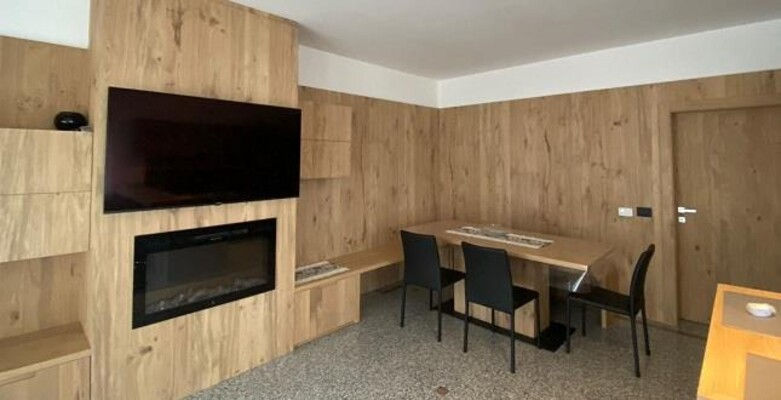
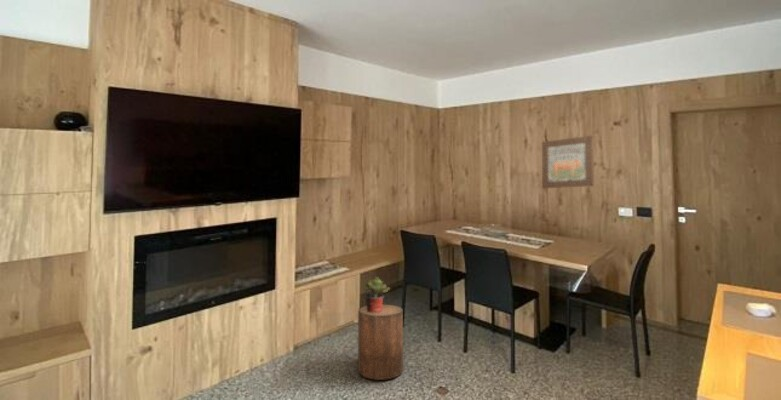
+ potted plant [363,276,391,313]
+ stool [357,303,404,381]
+ wall art [541,135,595,189]
